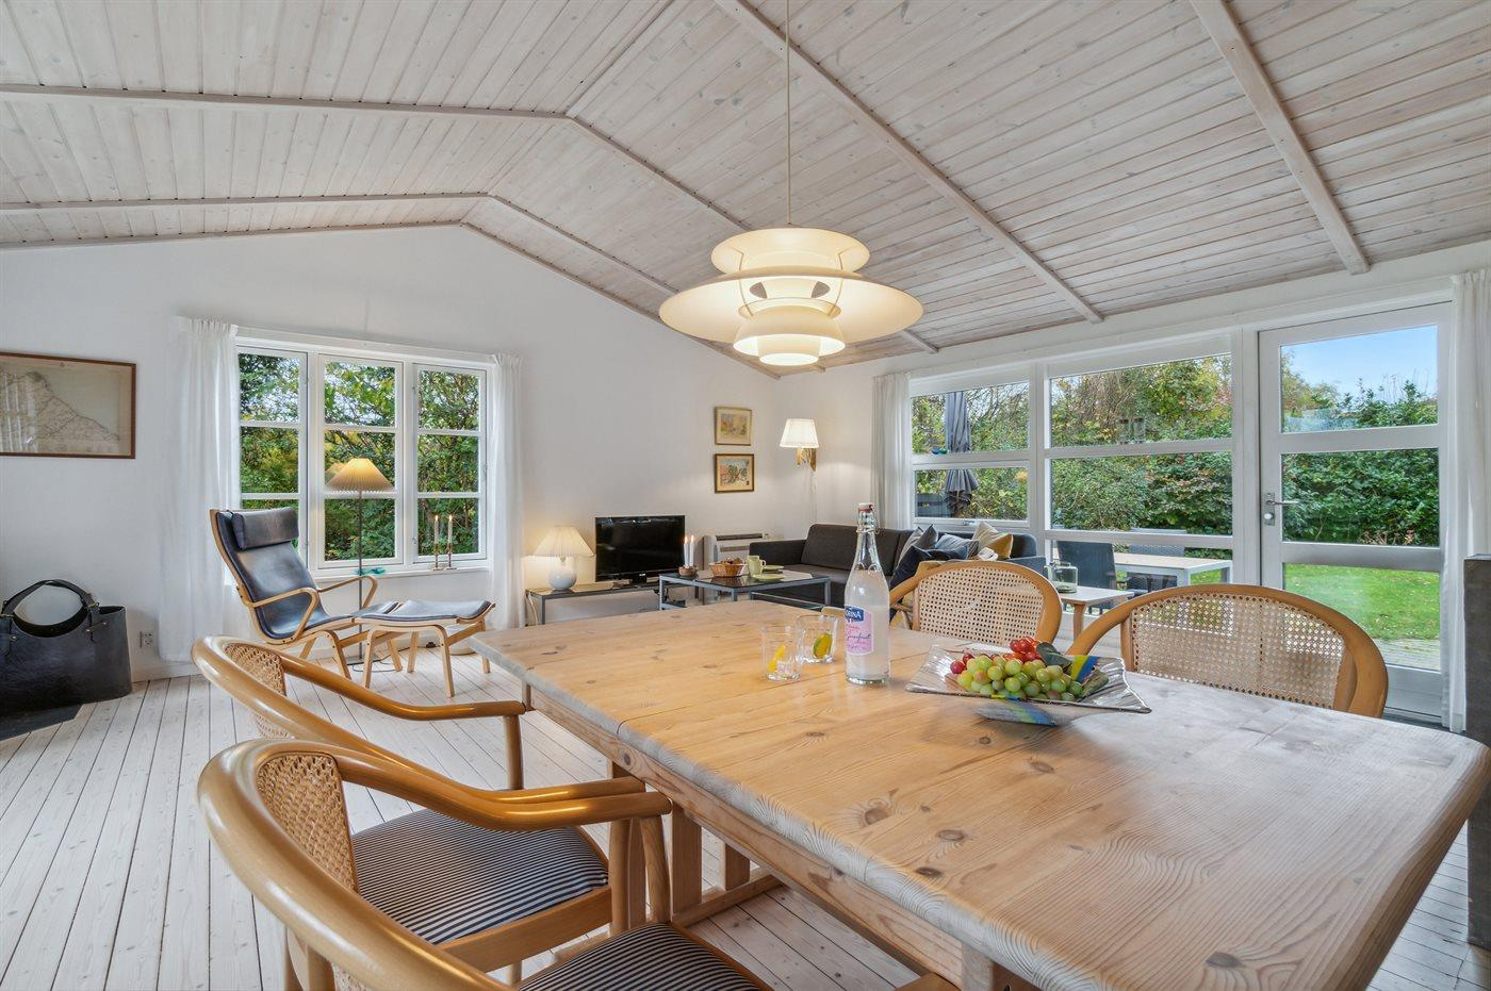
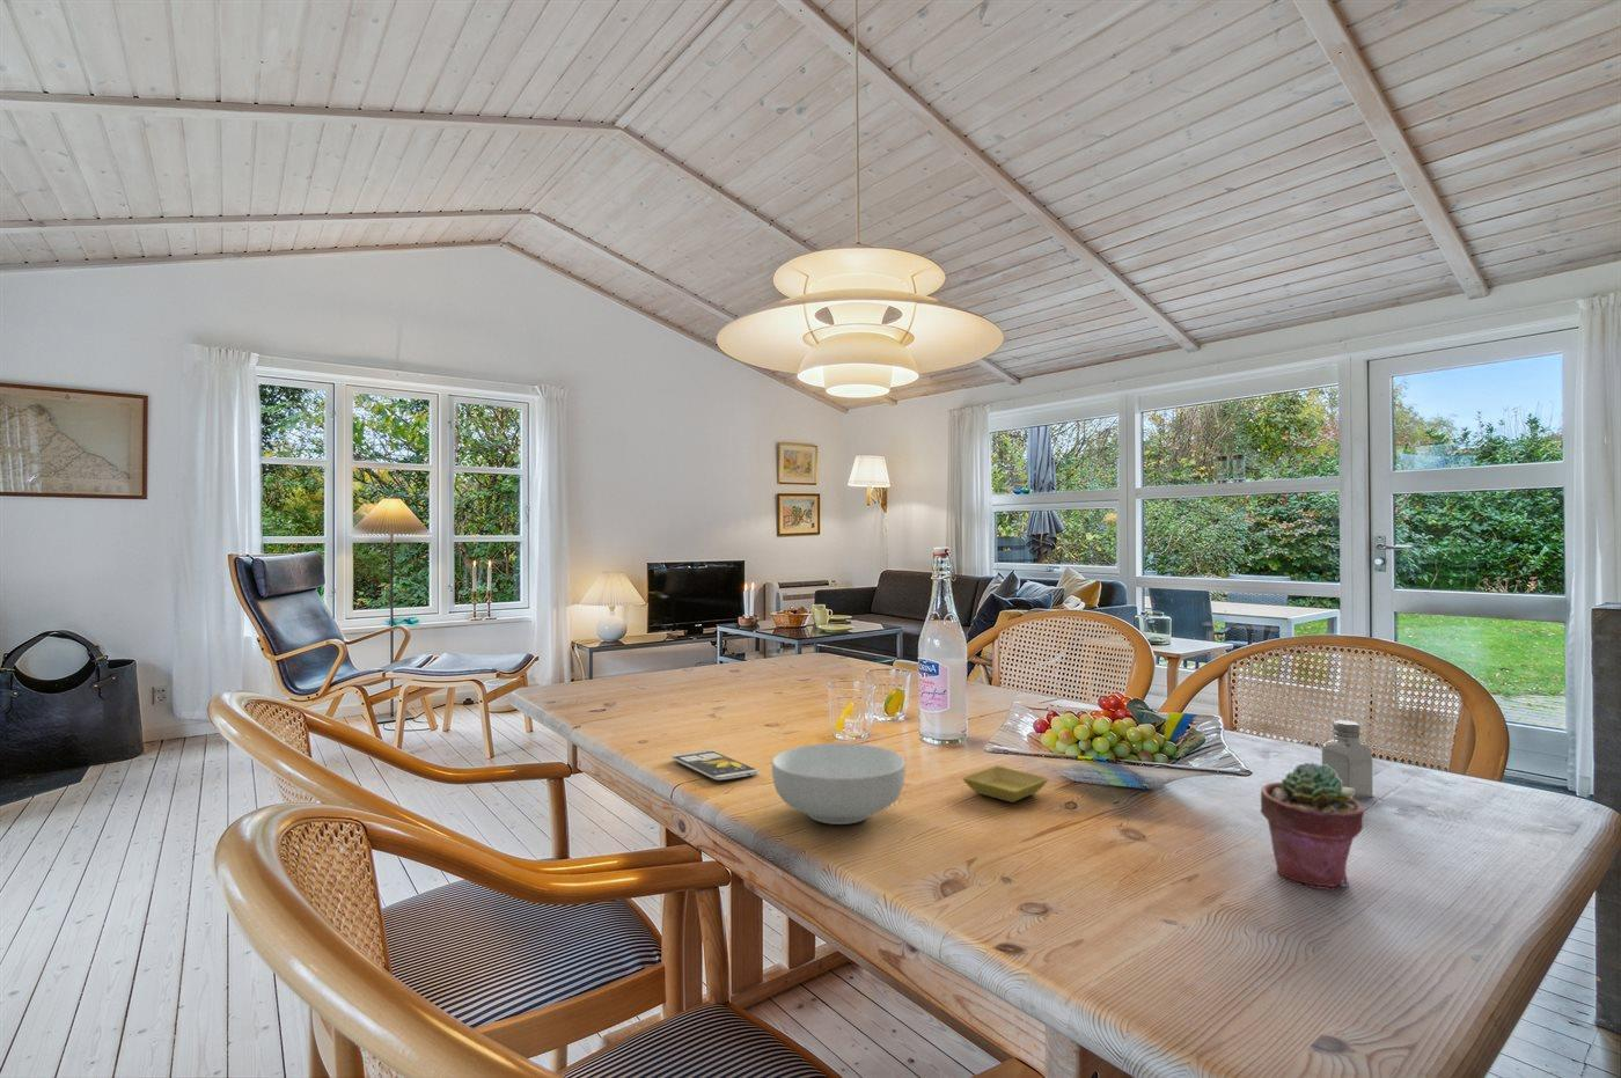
+ cereal bowl [771,742,907,825]
+ saltshaker [1322,719,1374,800]
+ saucer [961,765,1050,804]
+ potted succulent [1260,760,1365,892]
+ smartphone [670,750,760,782]
